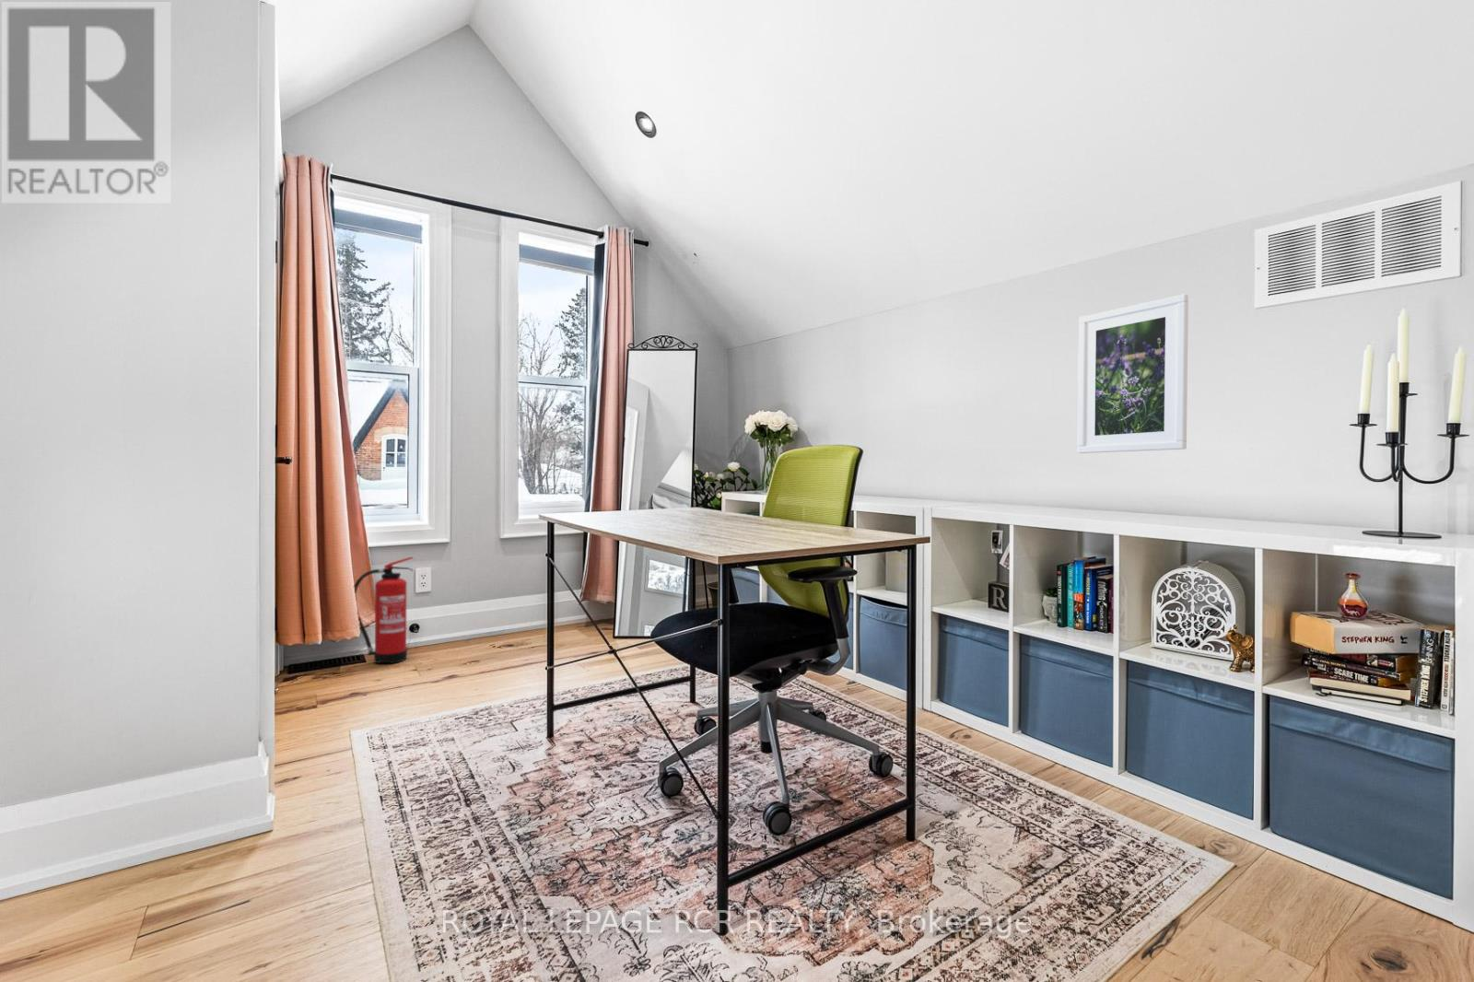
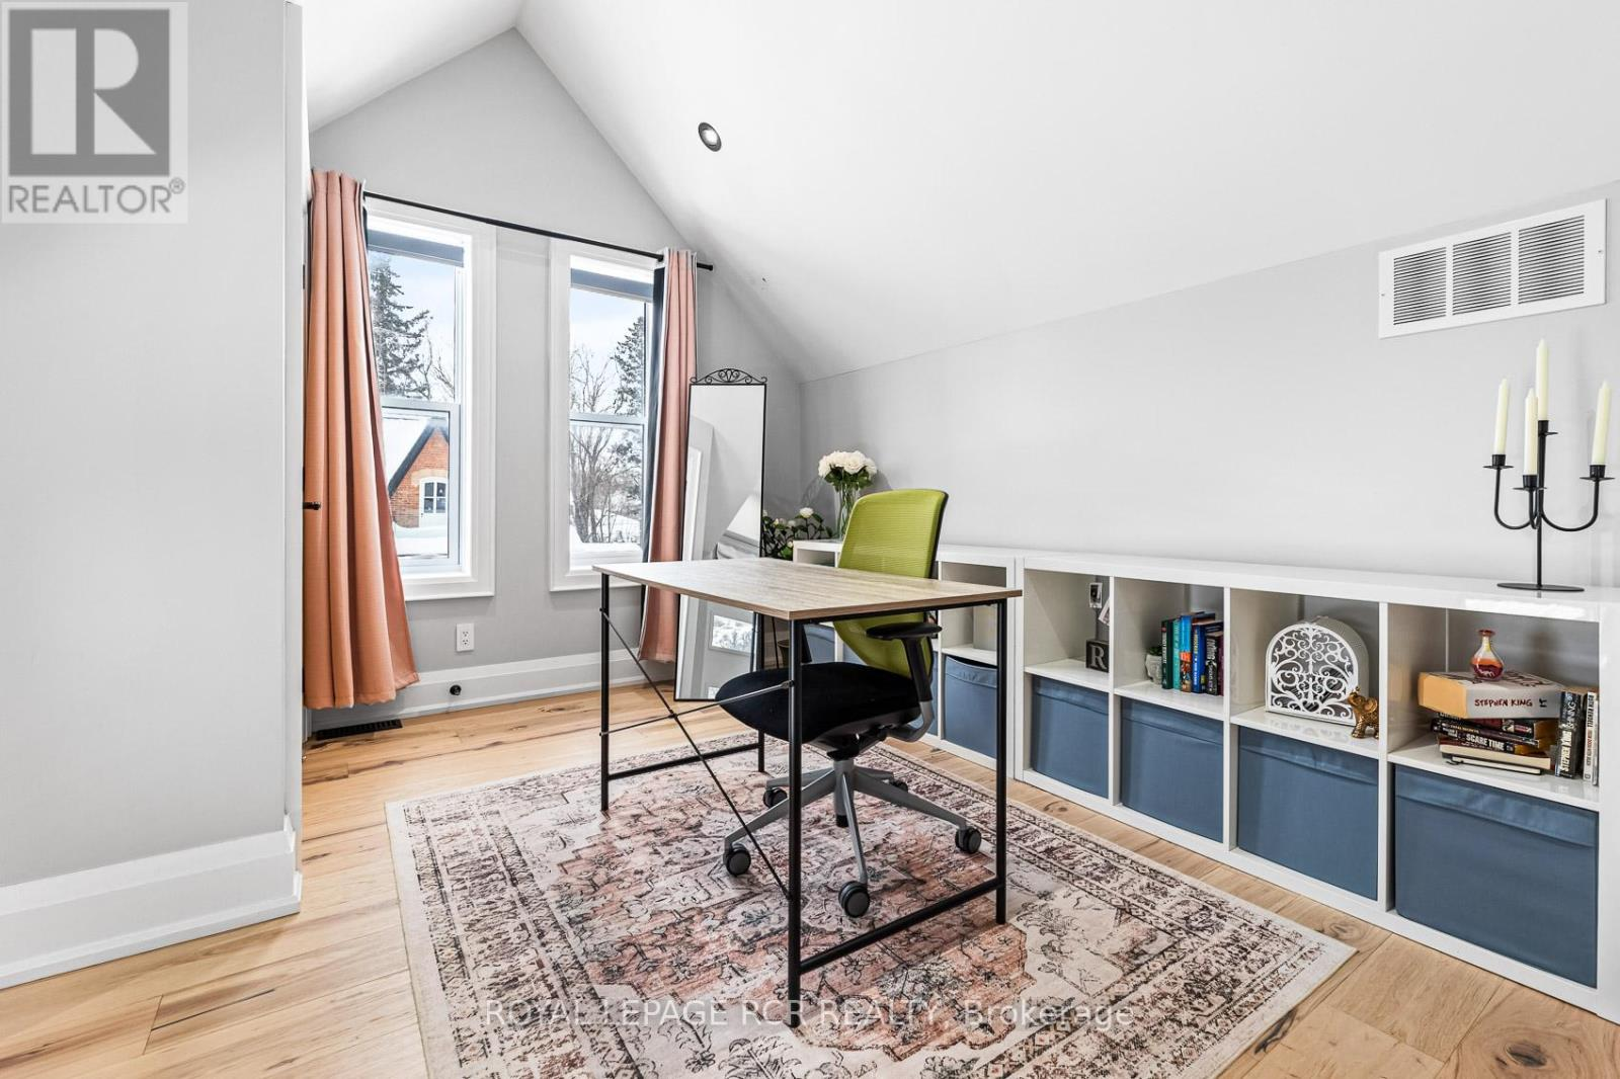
- fire extinguisher [353,556,413,664]
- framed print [1077,293,1189,454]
